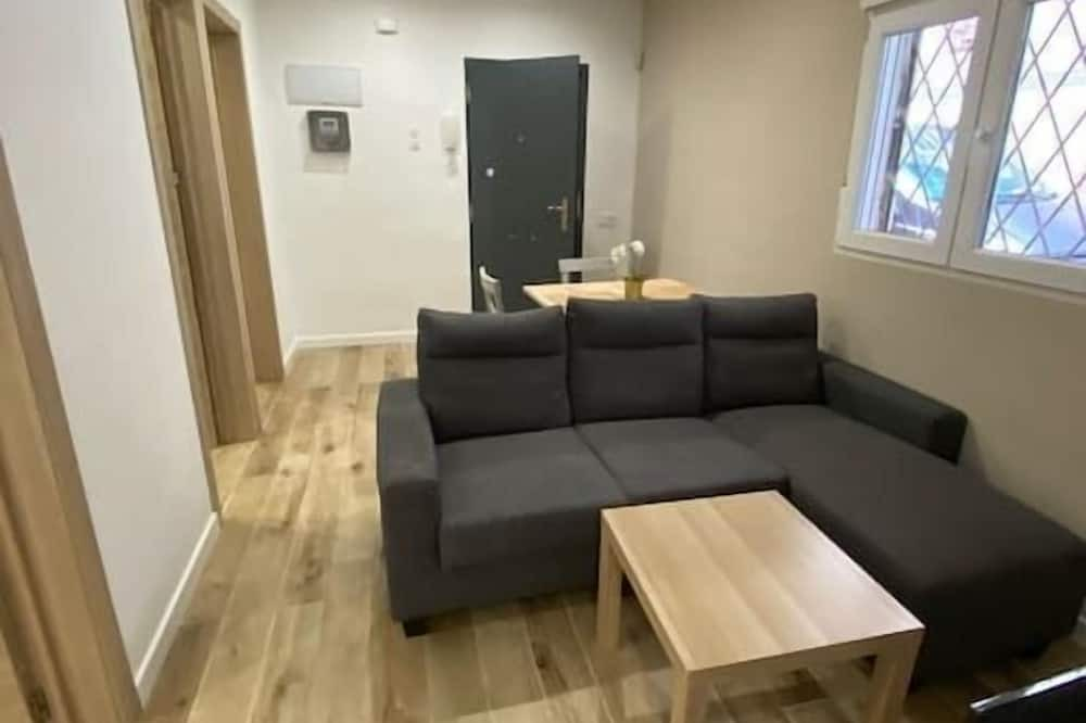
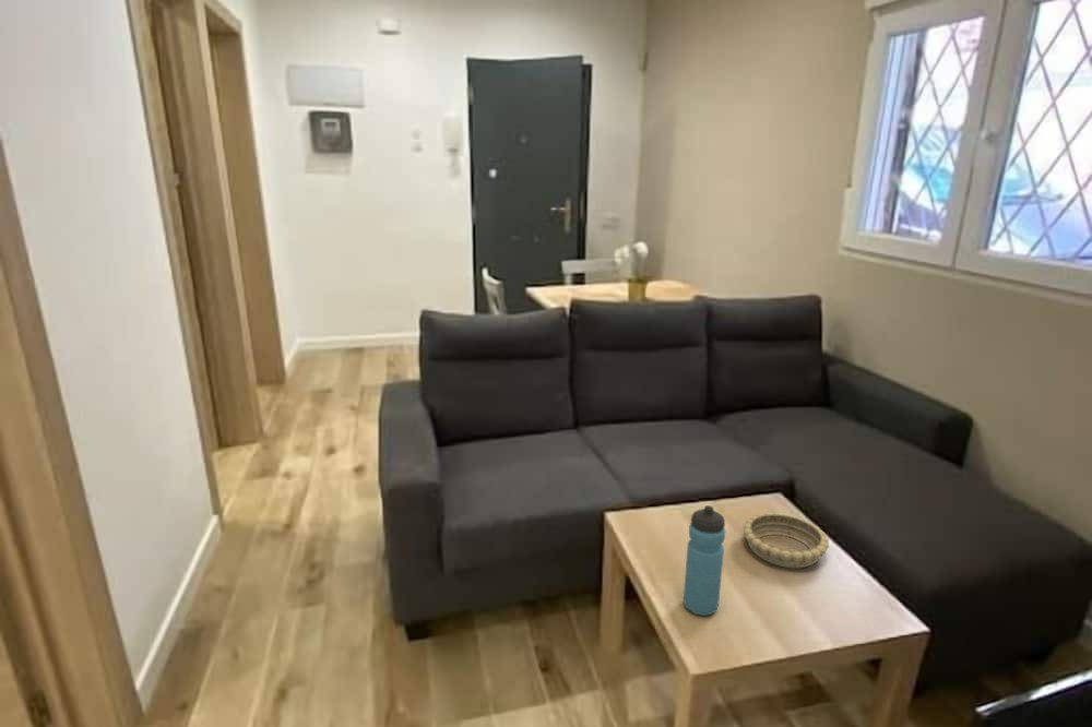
+ water bottle [682,504,726,617]
+ decorative bowl [743,512,830,569]
